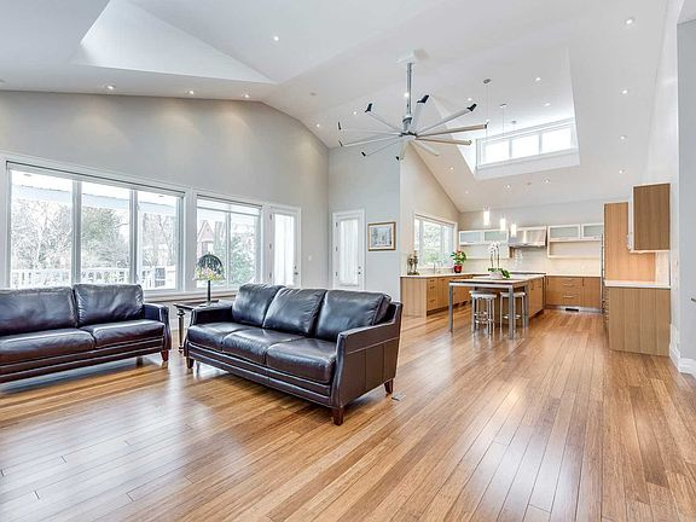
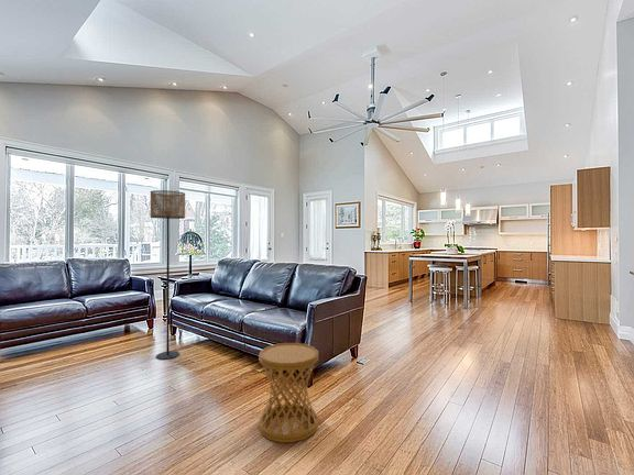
+ floor lamp [150,189,186,361]
+ side table [258,342,319,444]
